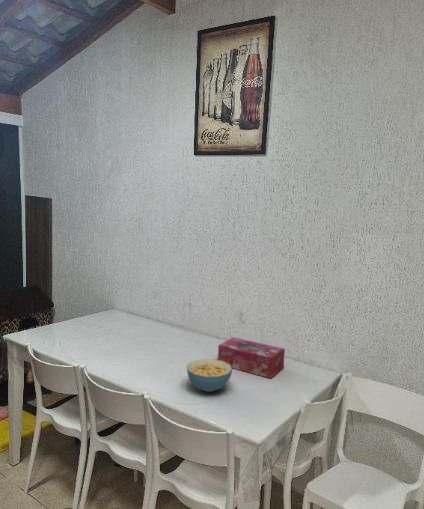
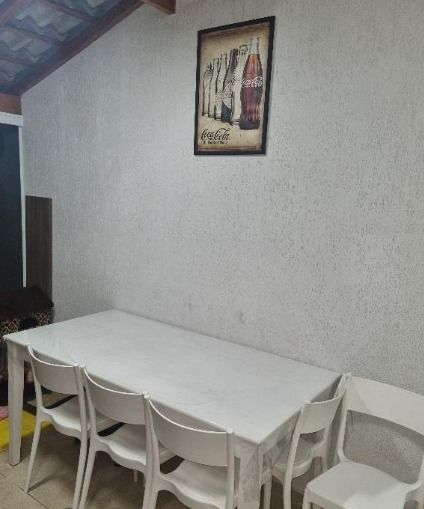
- tissue box [217,336,286,379]
- cereal bowl [186,358,233,393]
